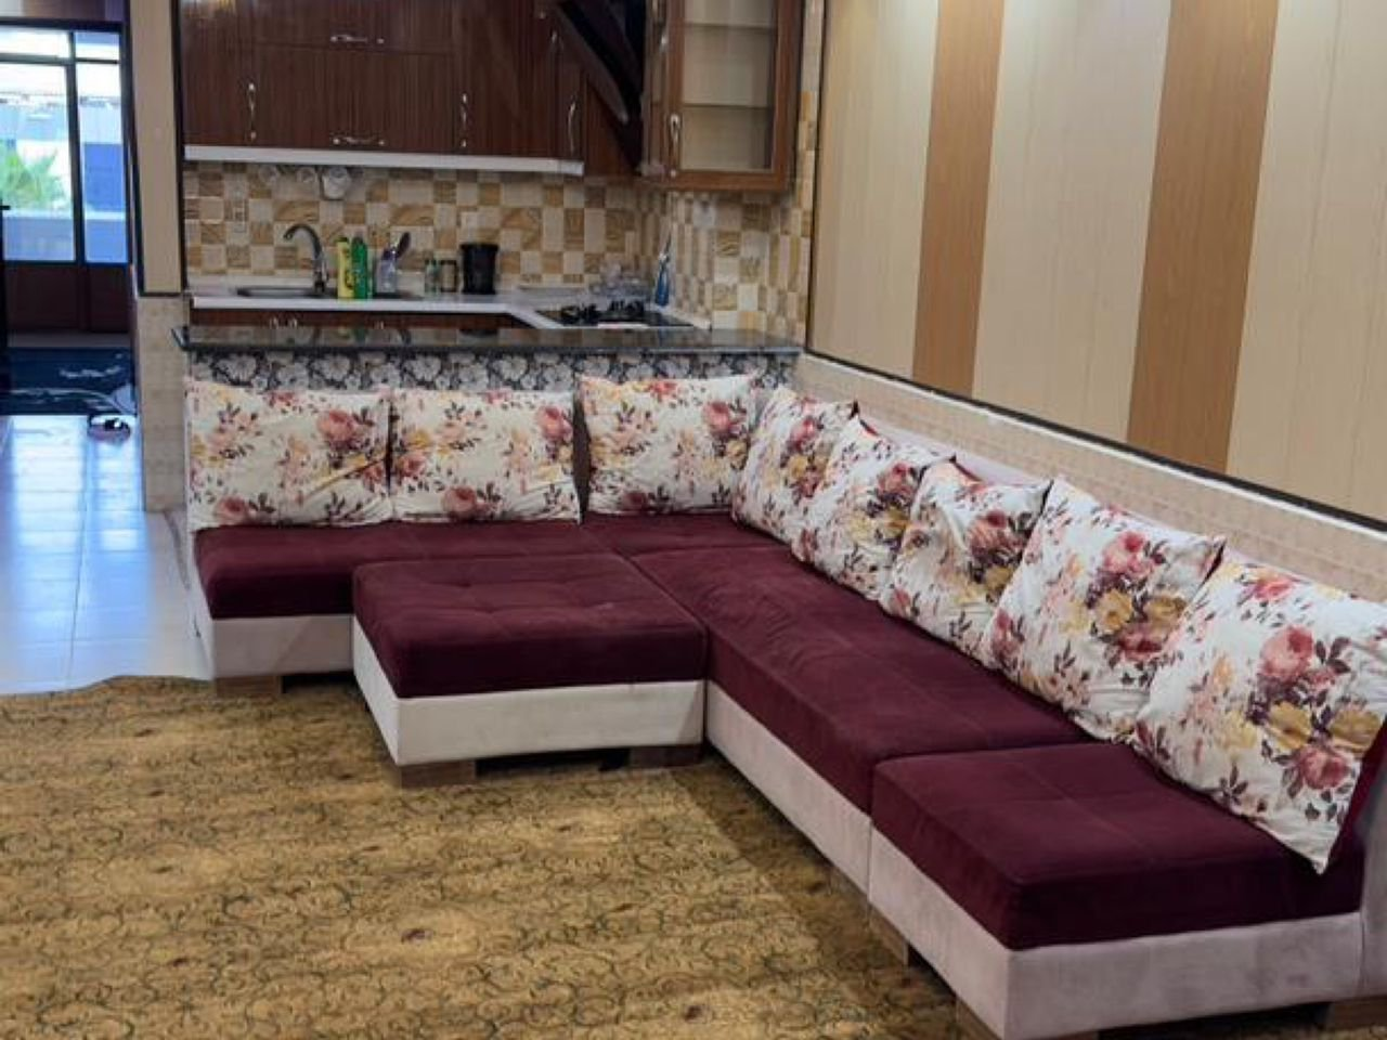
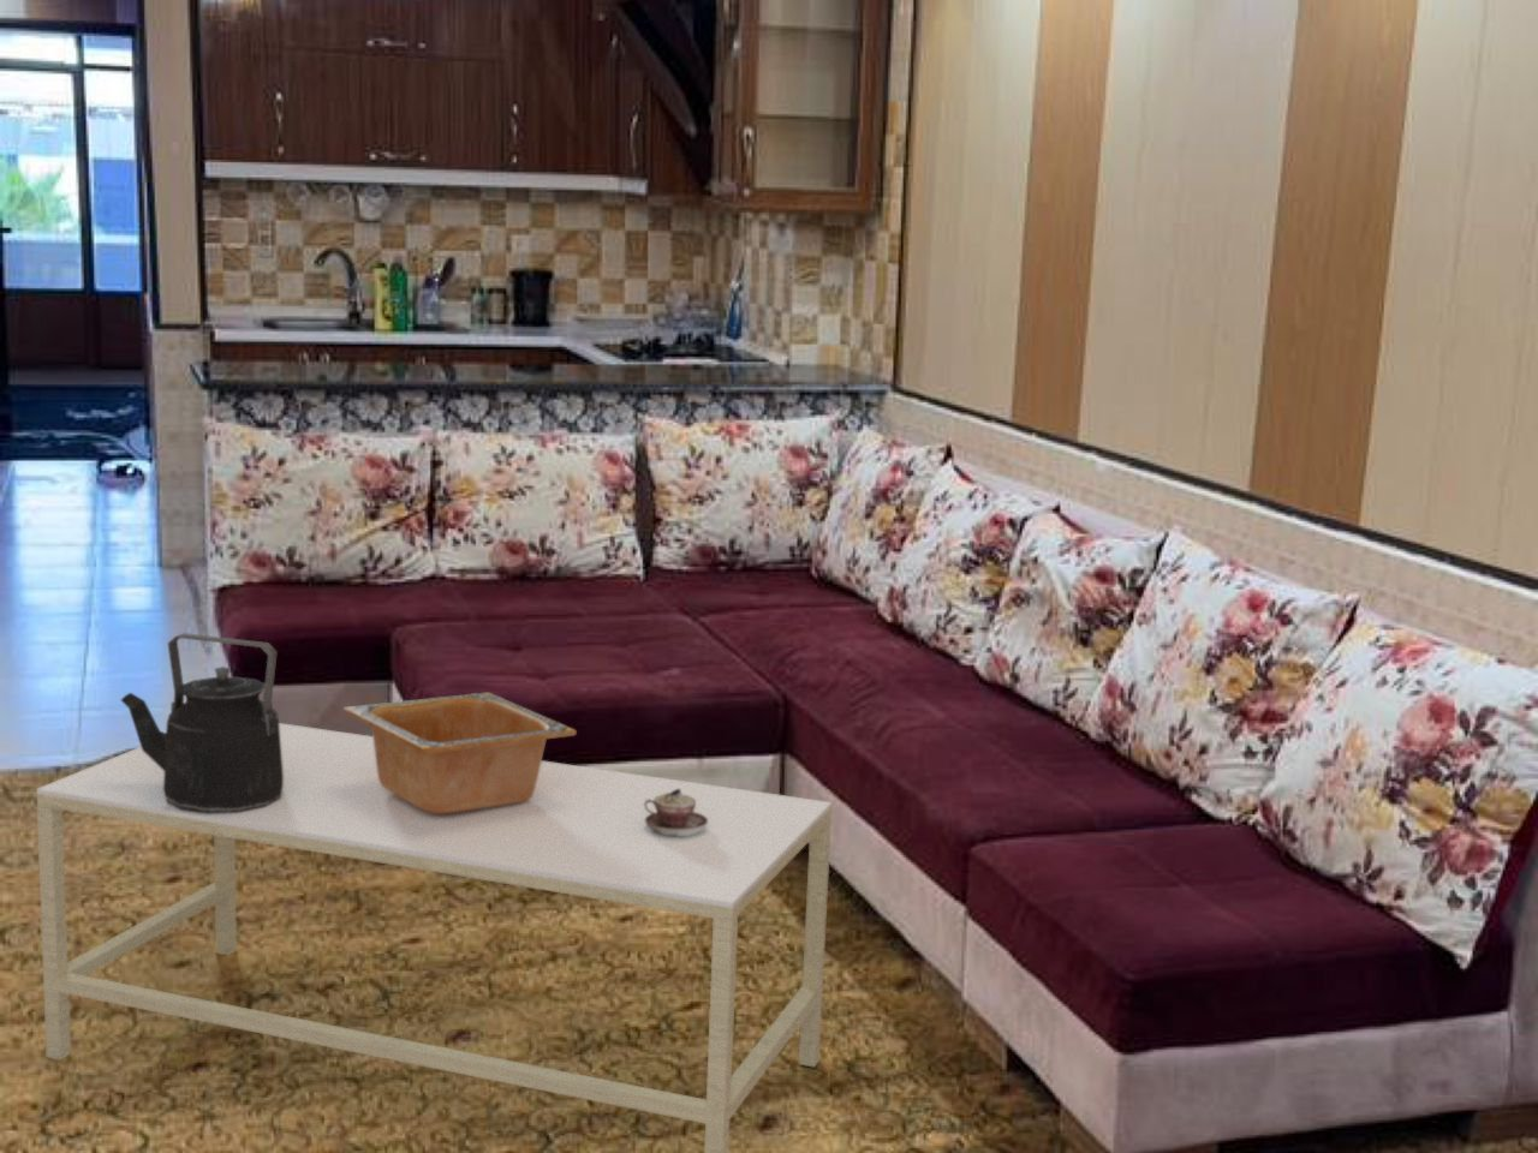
+ kettle [120,632,283,814]
+ teacup [644,790,707,837]
+ serving bowl [342,692,578,814]
+ coffee table [35,722,833,1153]
